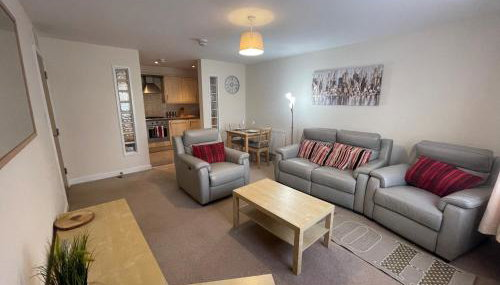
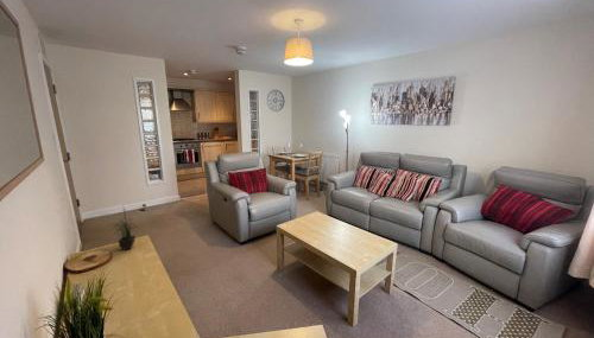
+ potted plant [110,205,140,251]
